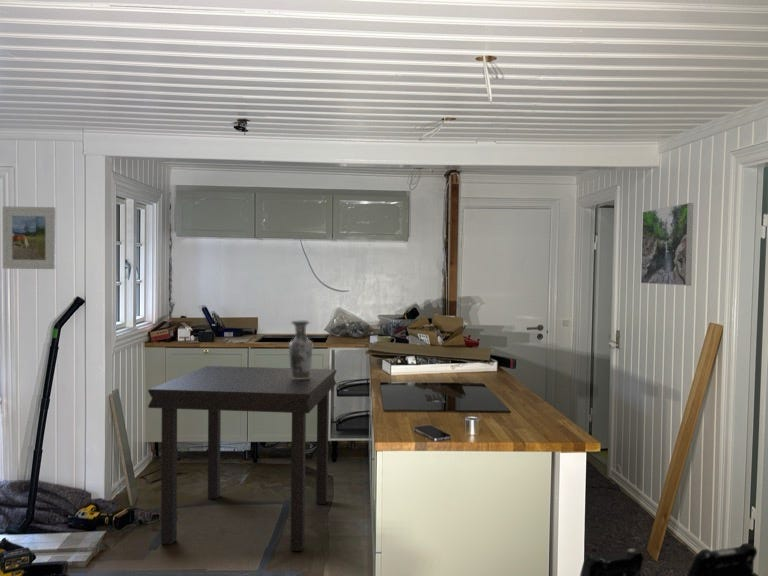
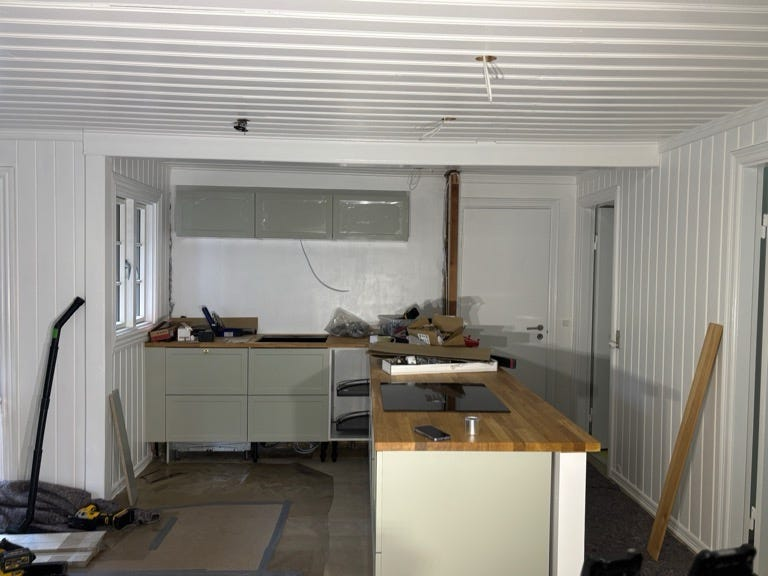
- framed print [640,202,694,287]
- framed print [2,205,57,270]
- dining table [147,365,337,552]
- vase [288,320,314,379]
